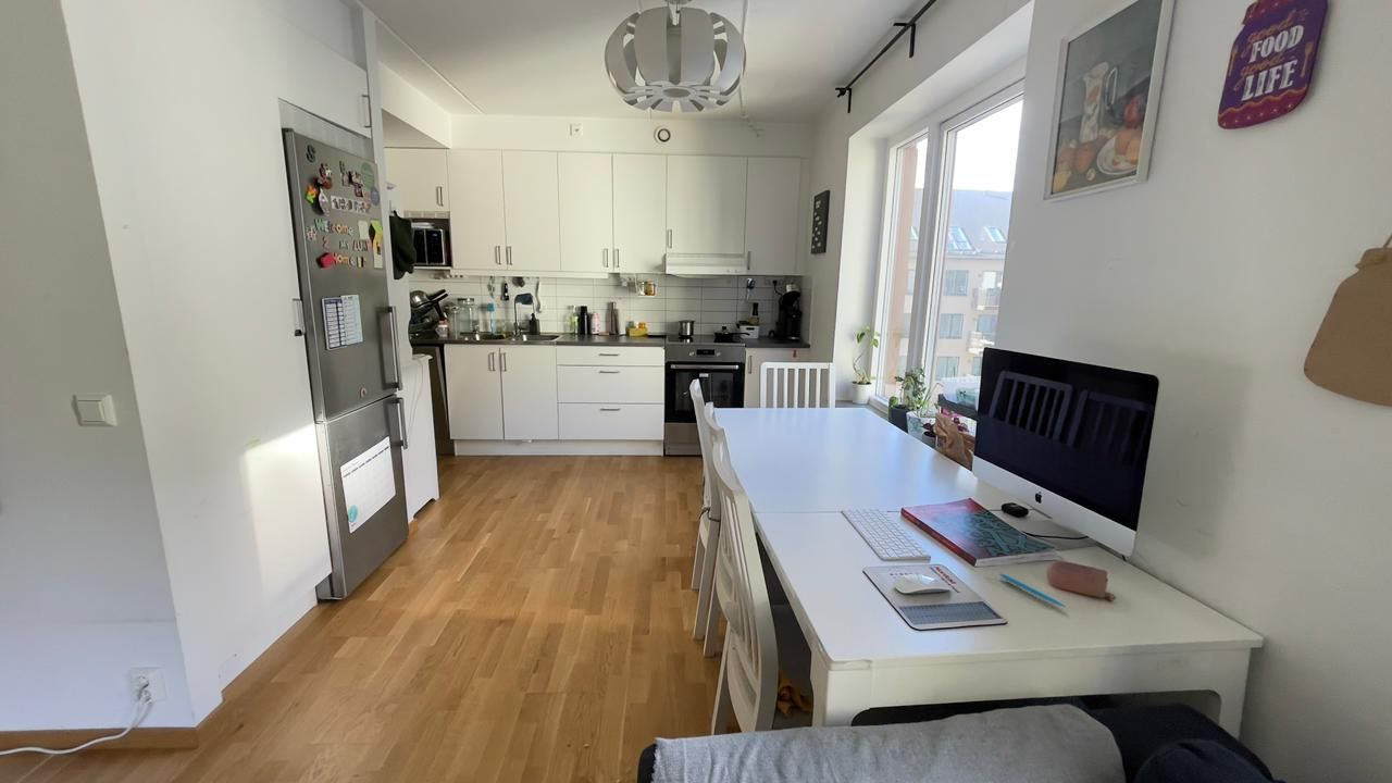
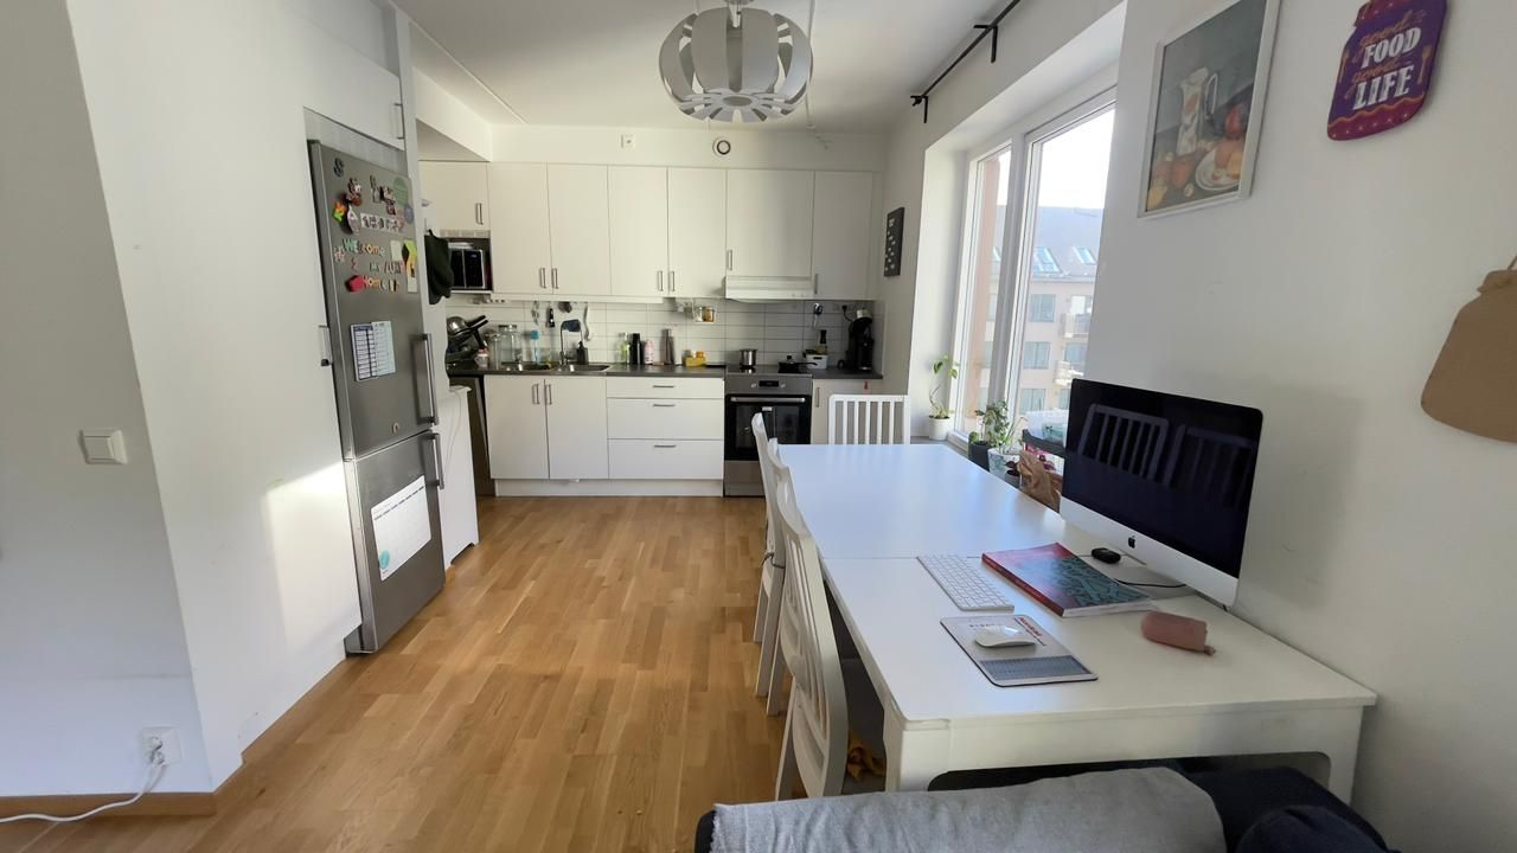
- pen [997,572,1068,609]
